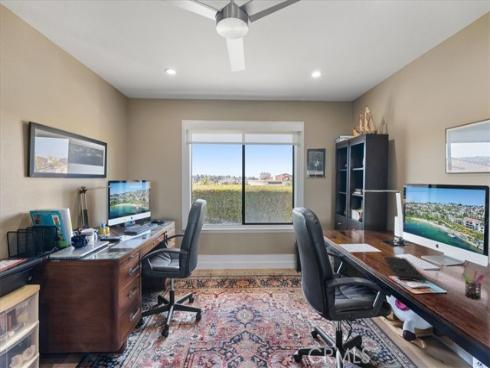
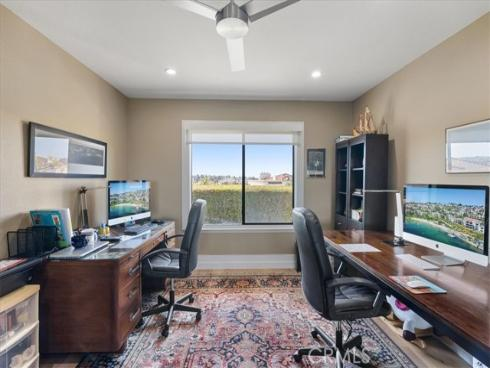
- pen holder [461,270,485,300]
- keyboard [384,256,428,283]
